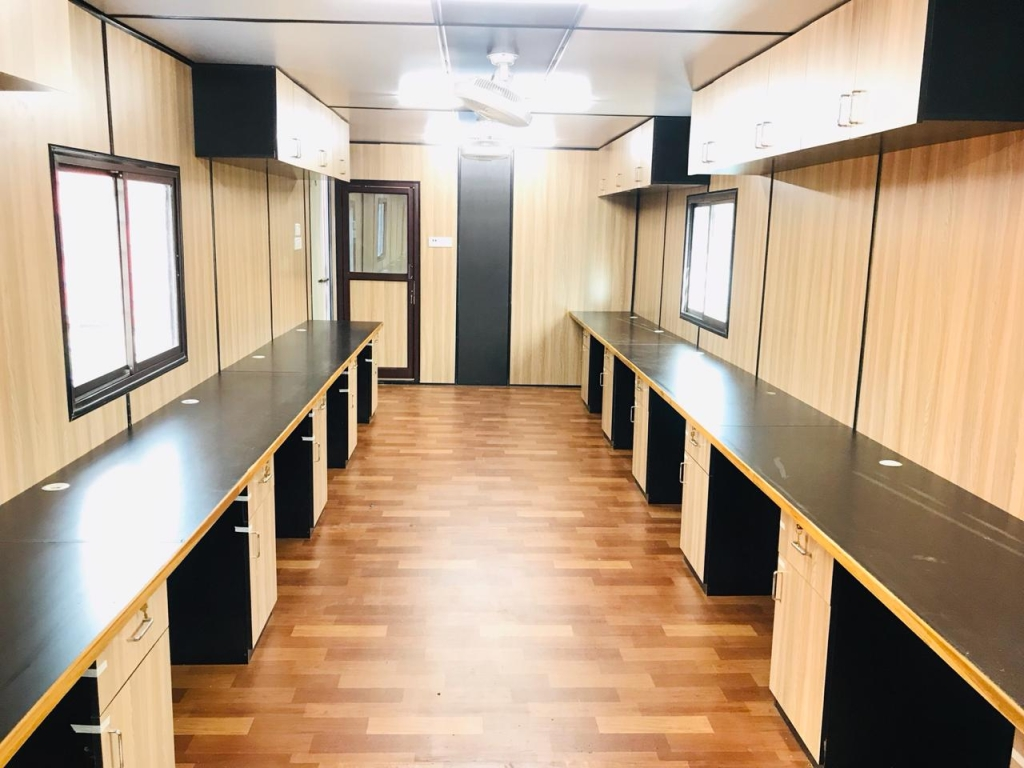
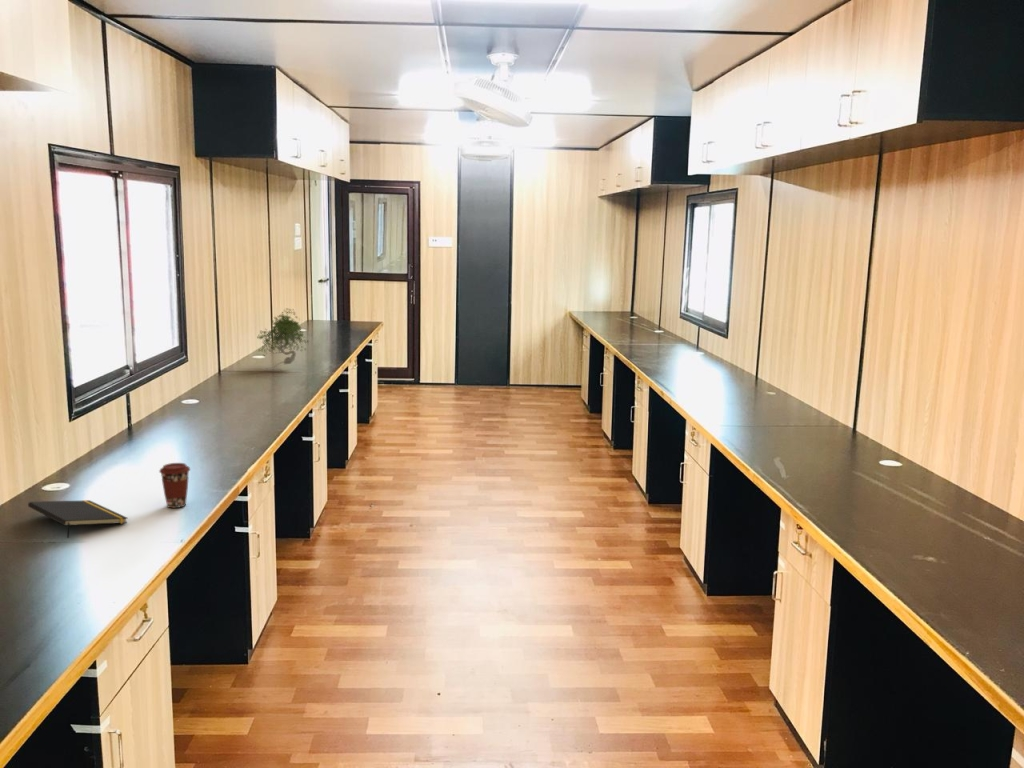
+ coffee cup [158,462,191,509]
+ notepad [27,499,129,539]
+ plant [257,307,310,371]
